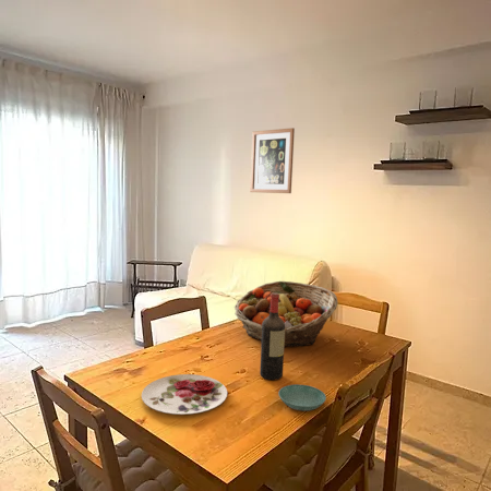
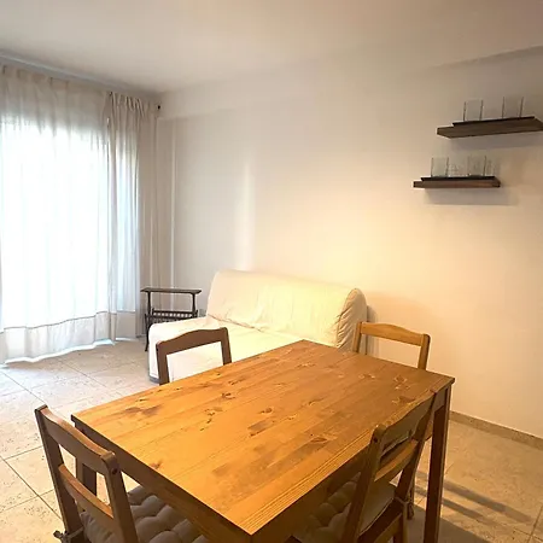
- saucer [277,384,327,412]
- plate [141,373,228,416]
- wine bottle [259,292,285,381]
- wall art [249,127,296,194]
- fruit basket [233,280,338,348]
